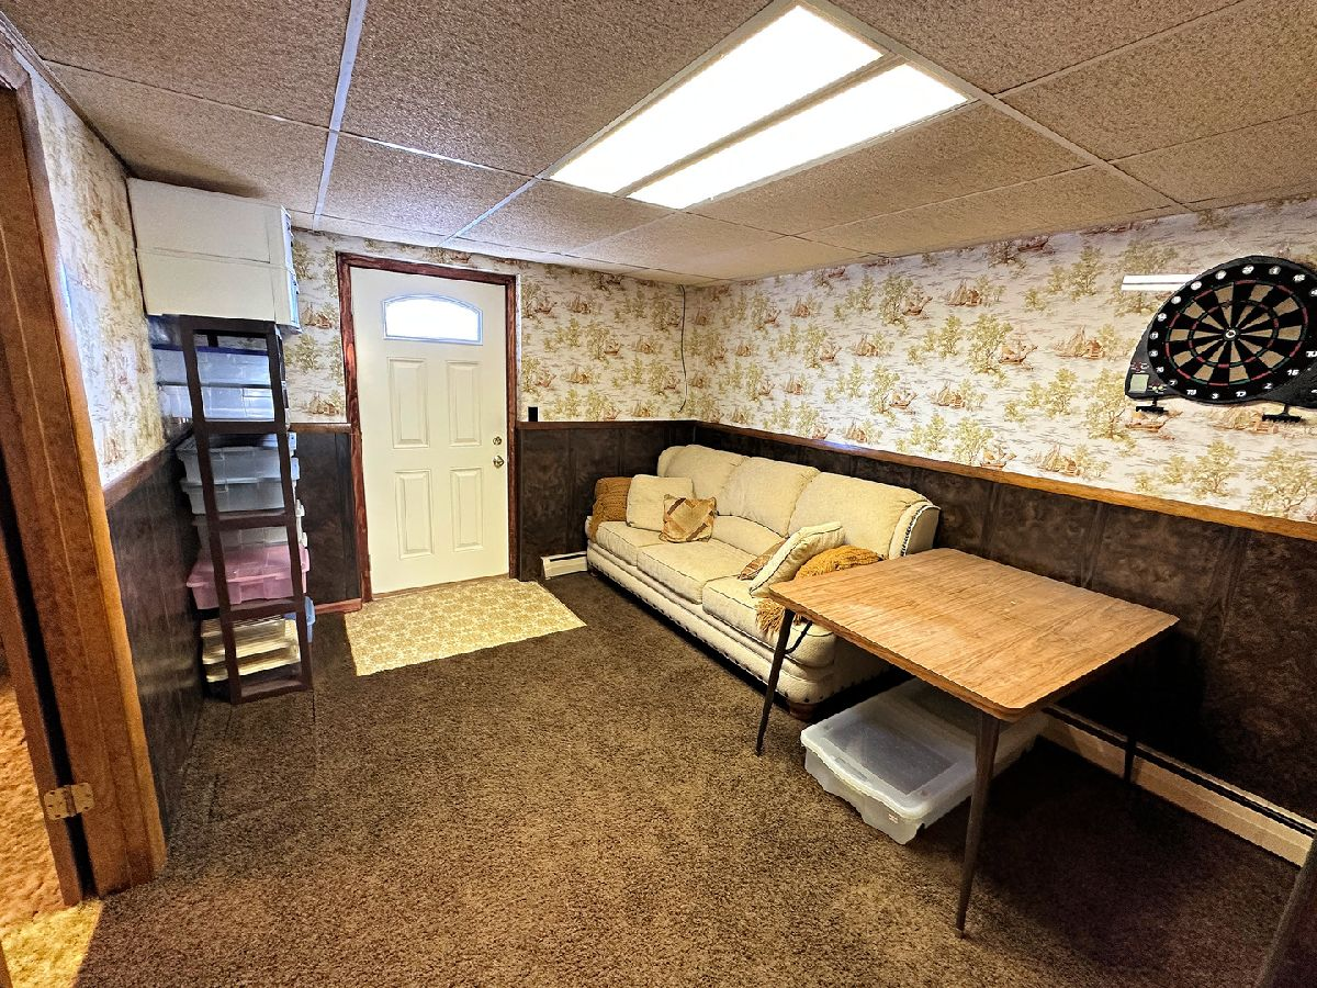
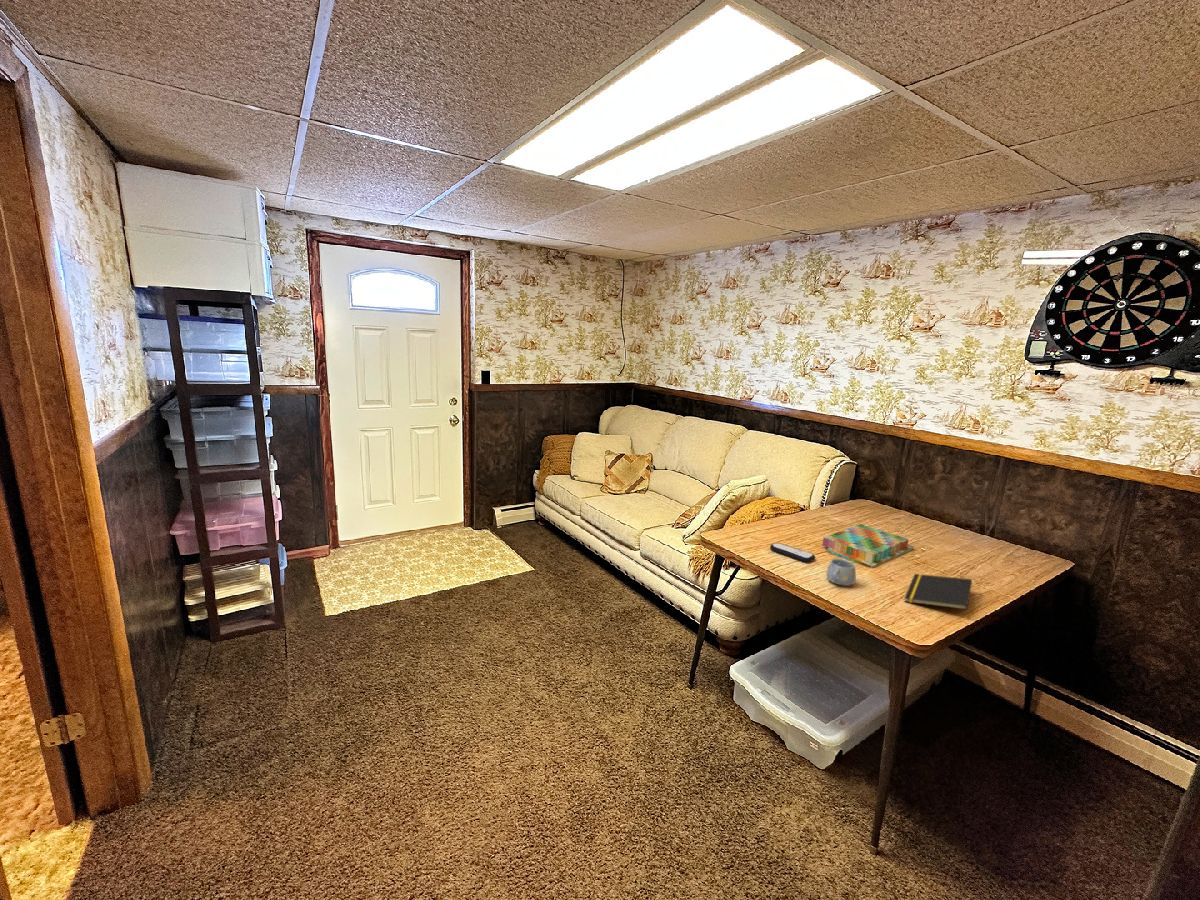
+ remote control [769,542,816,564]
+ mug [825,558,857,587]
+ board game [821,523,915,569]
+ notepad [904,573,973,611]
